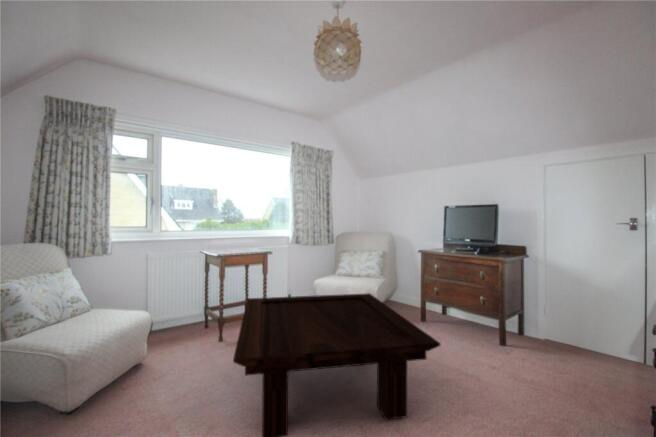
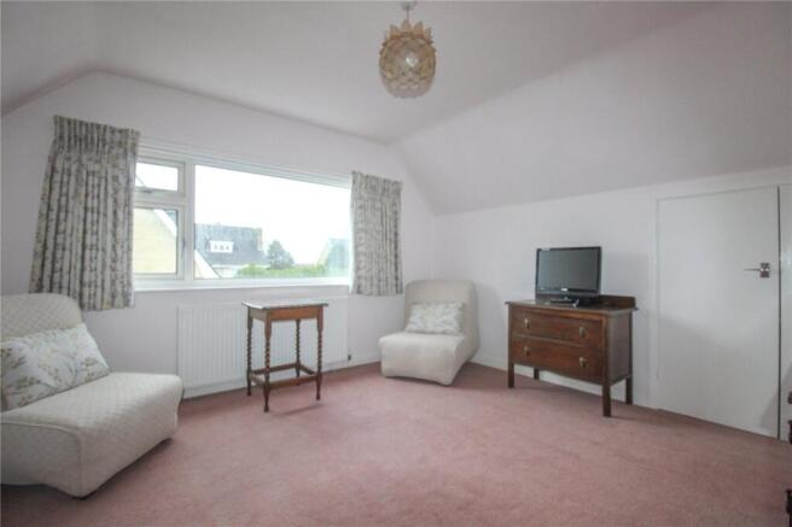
- coffee table [232,292,441,437]
